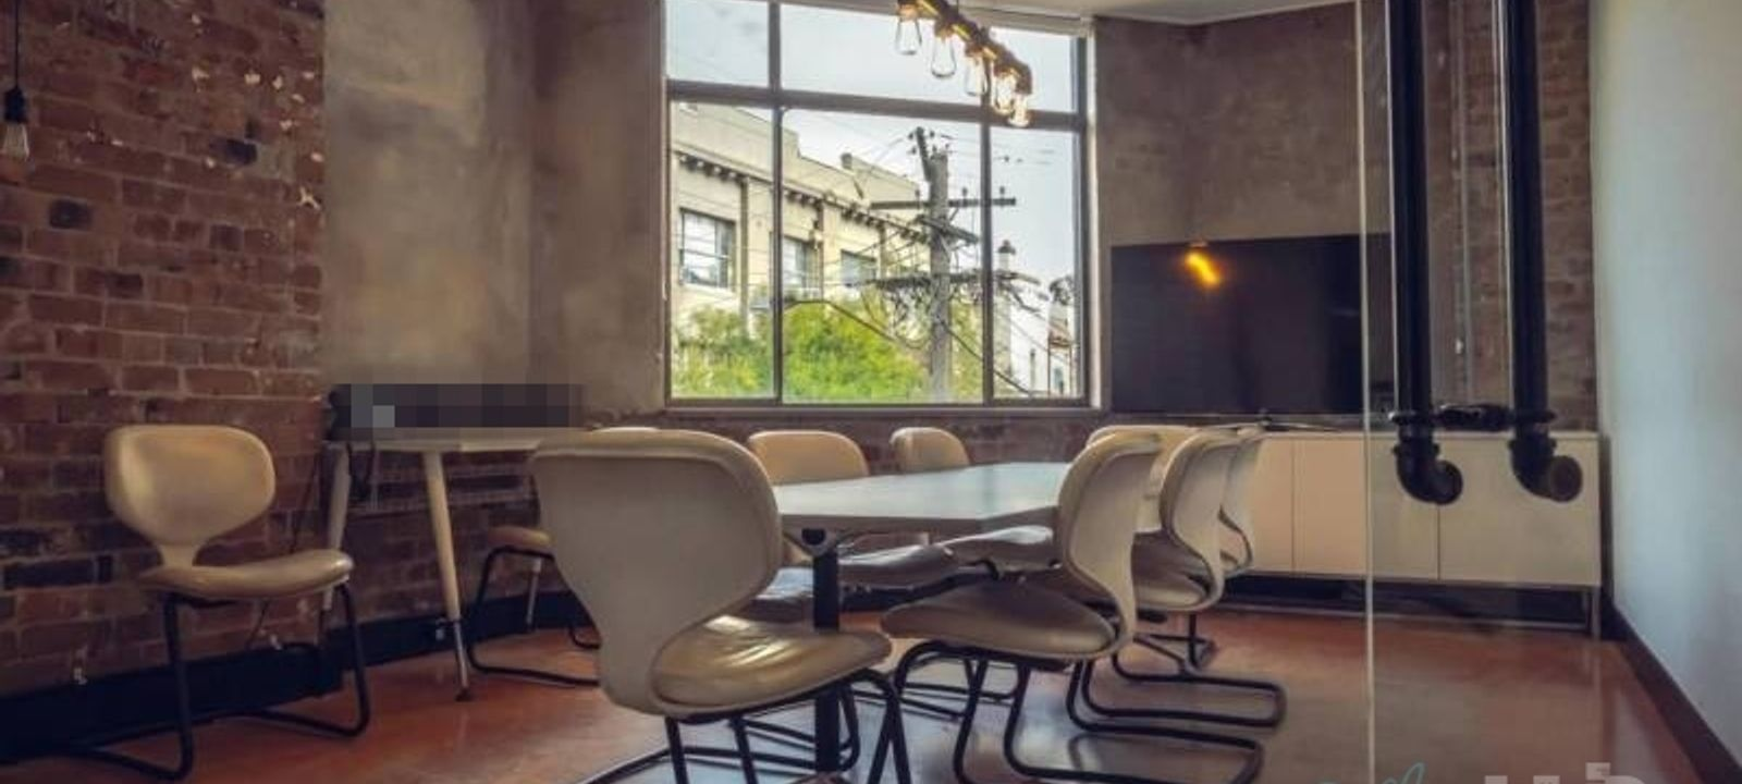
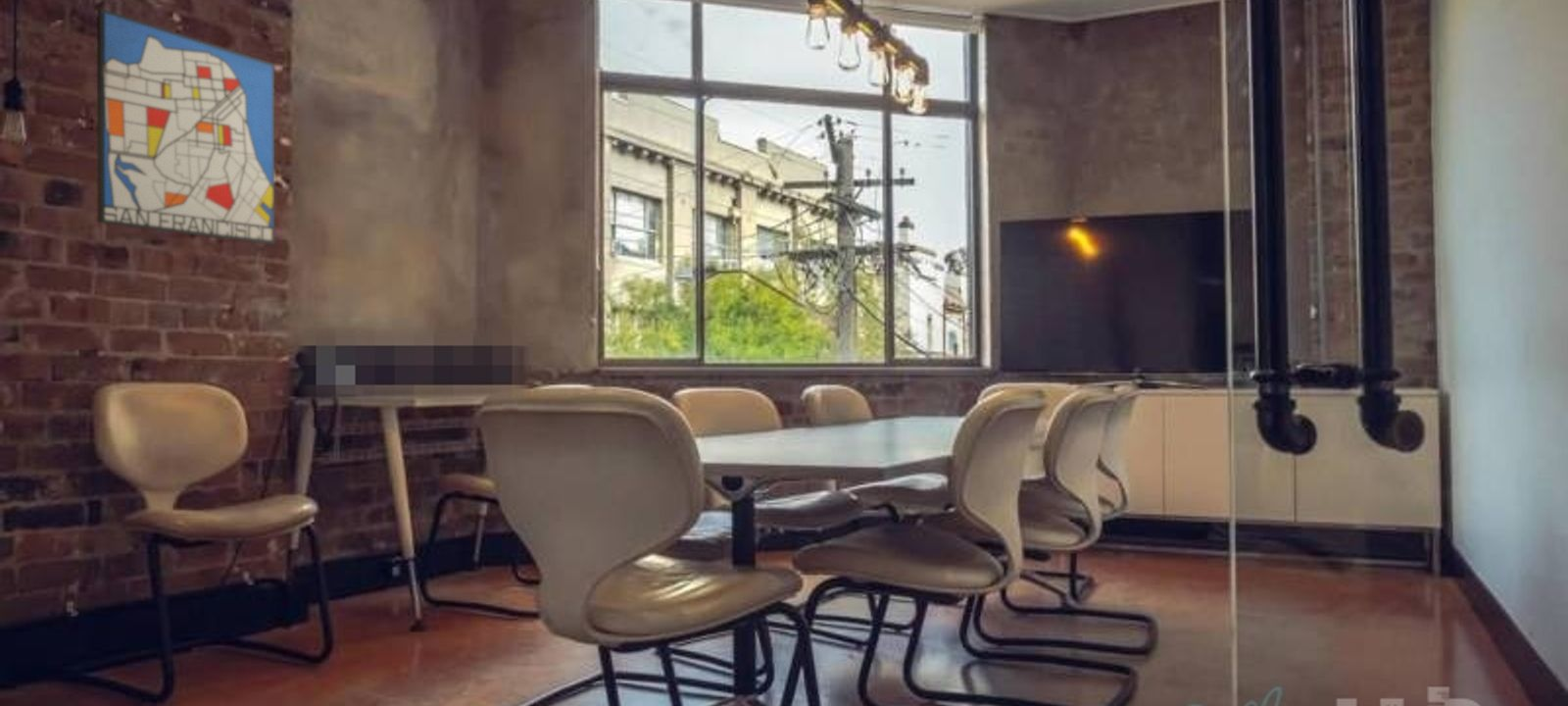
+ wall art [96,7,275,246]
